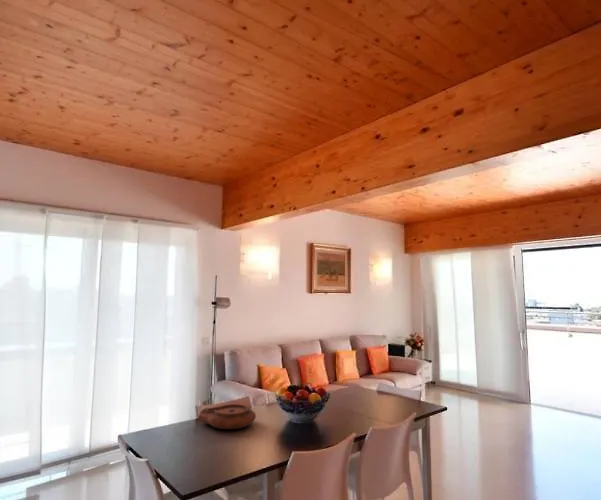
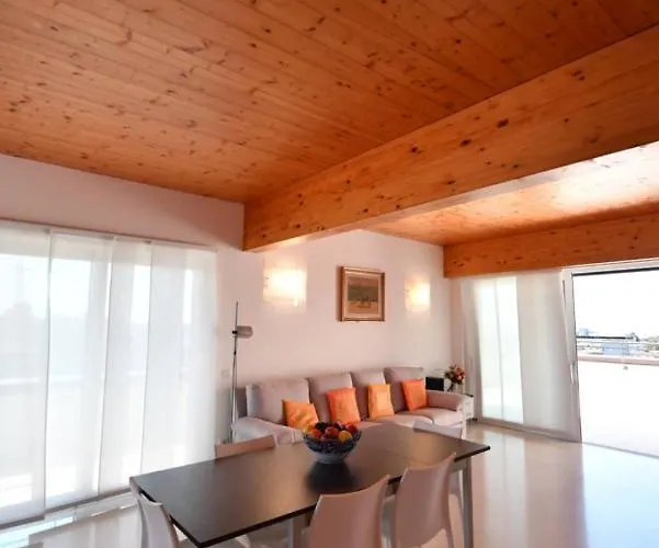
- plate [197,403,257,430]
